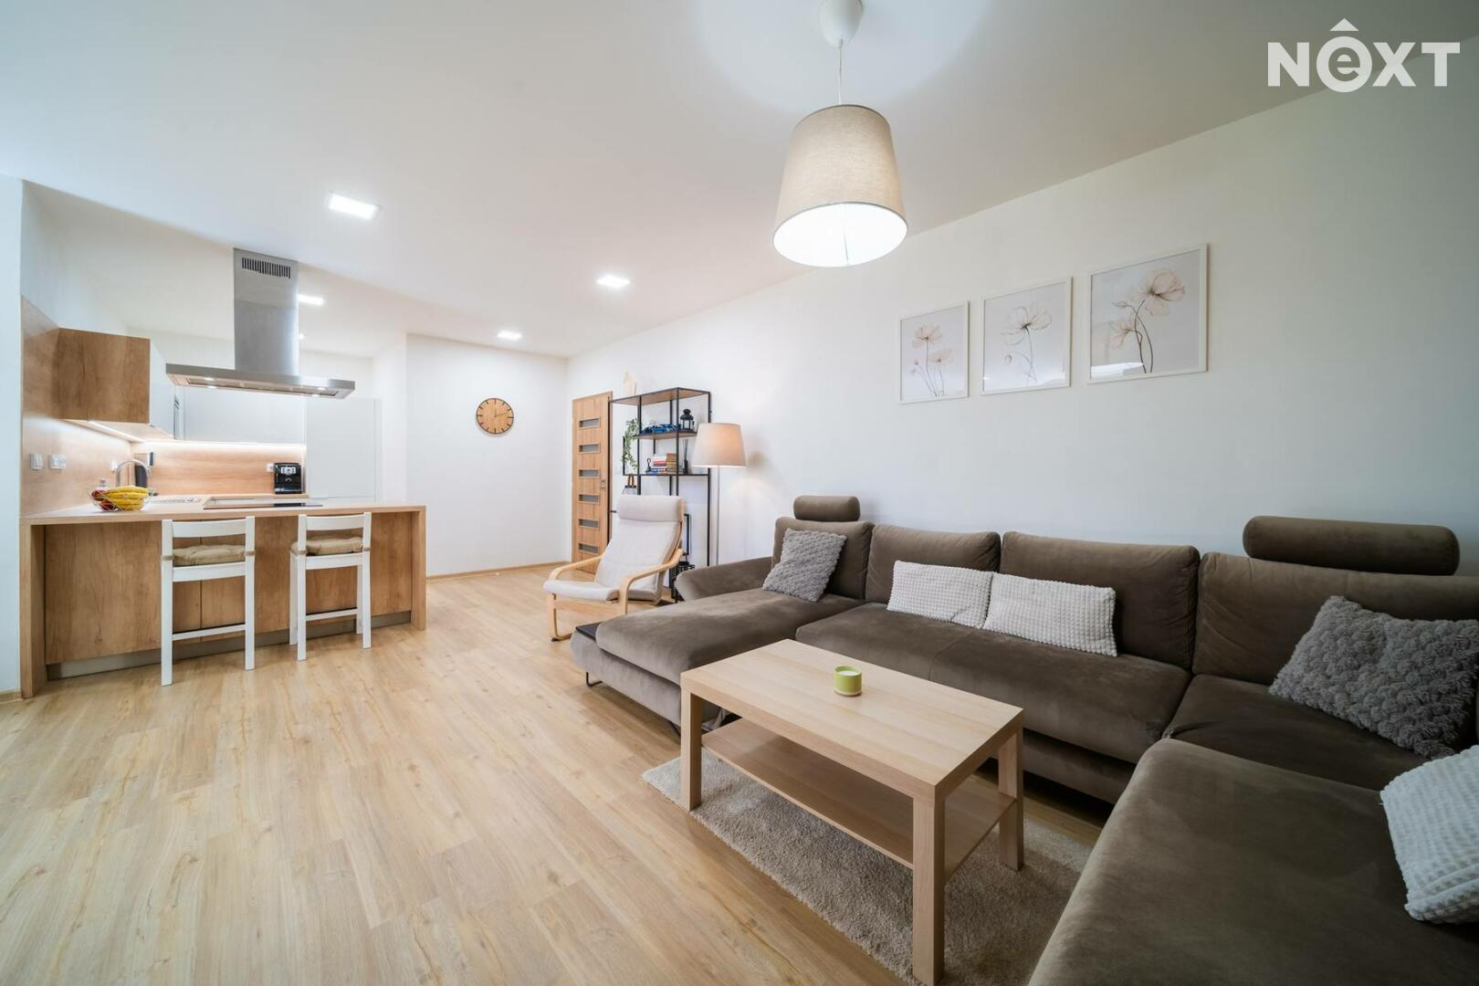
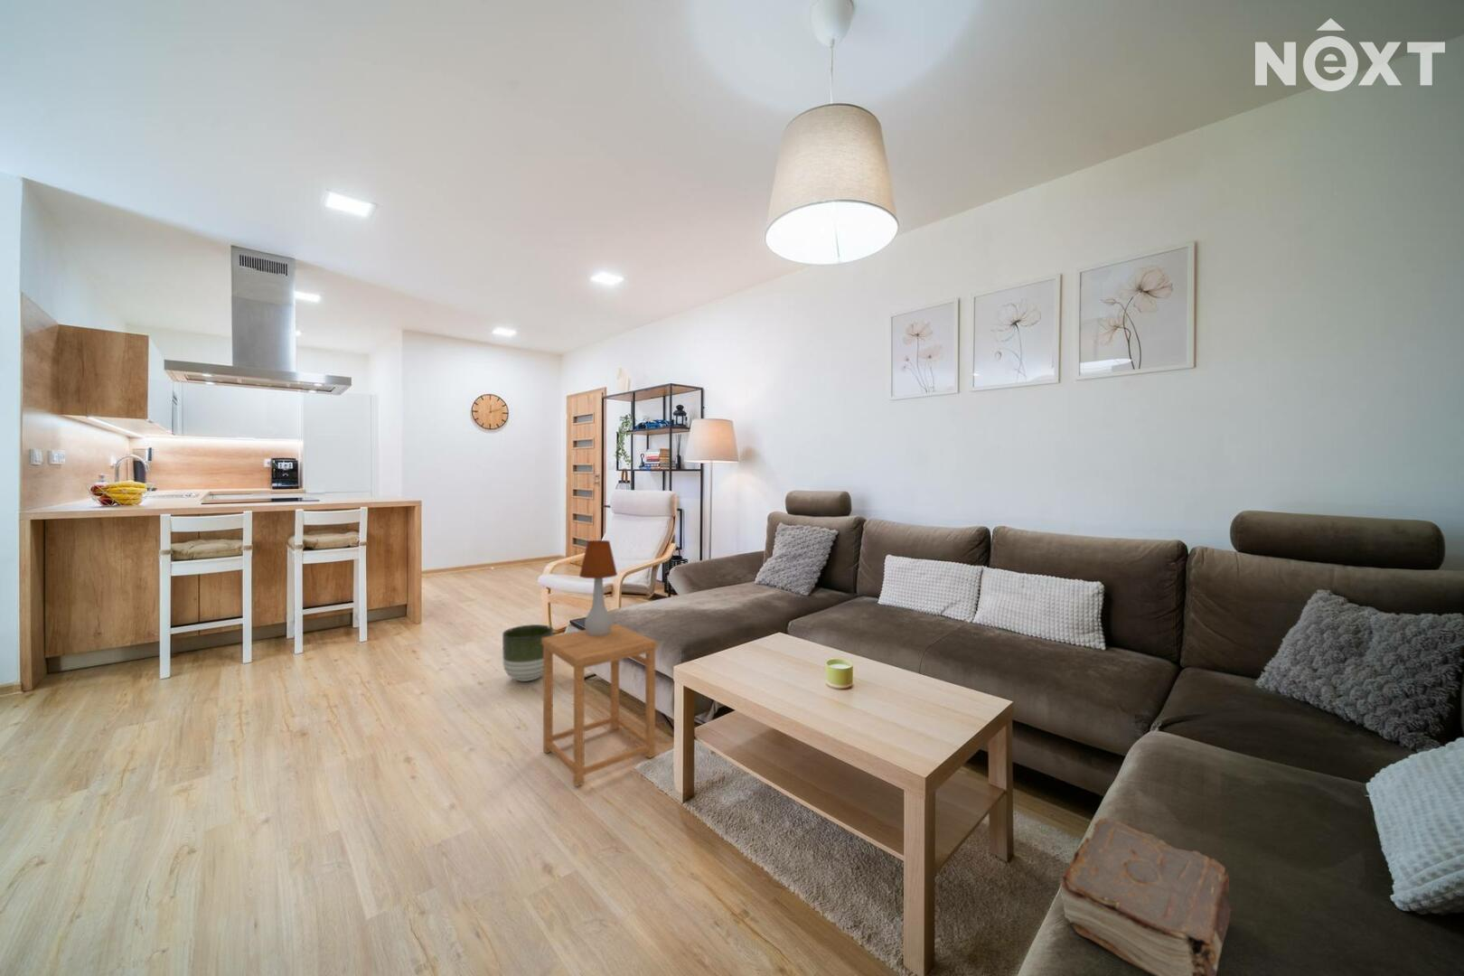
+ side table [541,623,658,788]
+ table lamp [578,539,618,635]
+ book [1059,817,1233,976]
+ planter [501,623,554,682]
